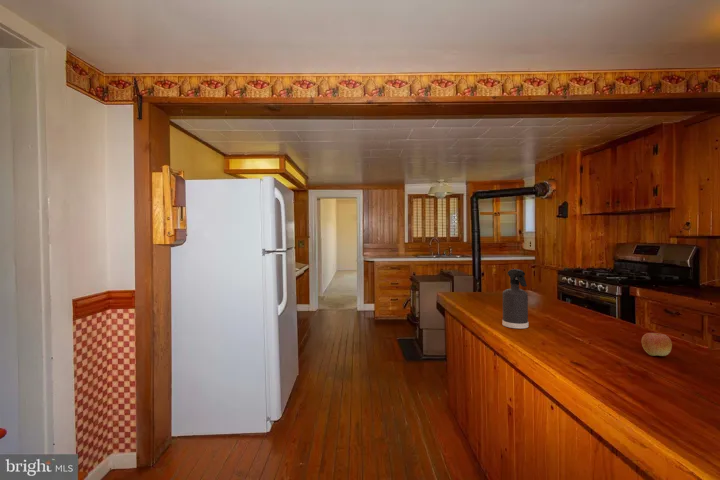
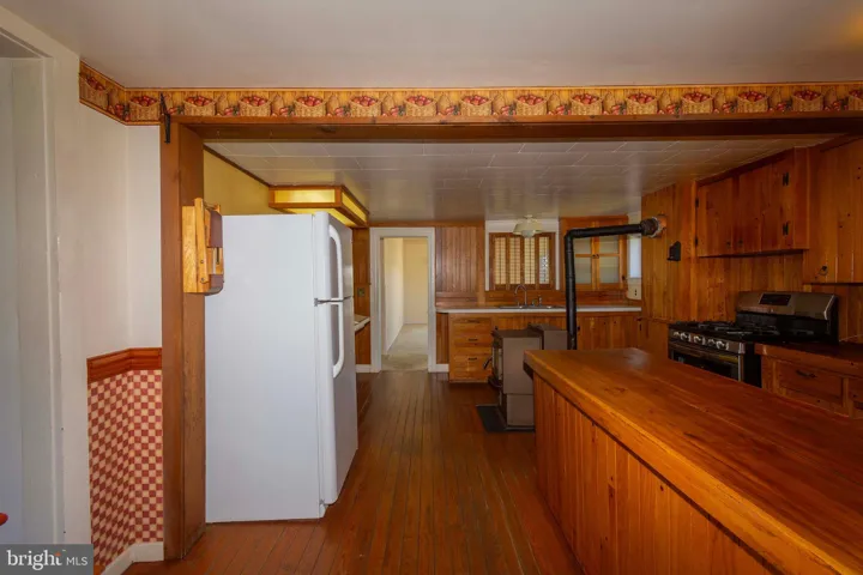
- apple [641,332,673,357]
- spray bottle [501,268,530,330]
